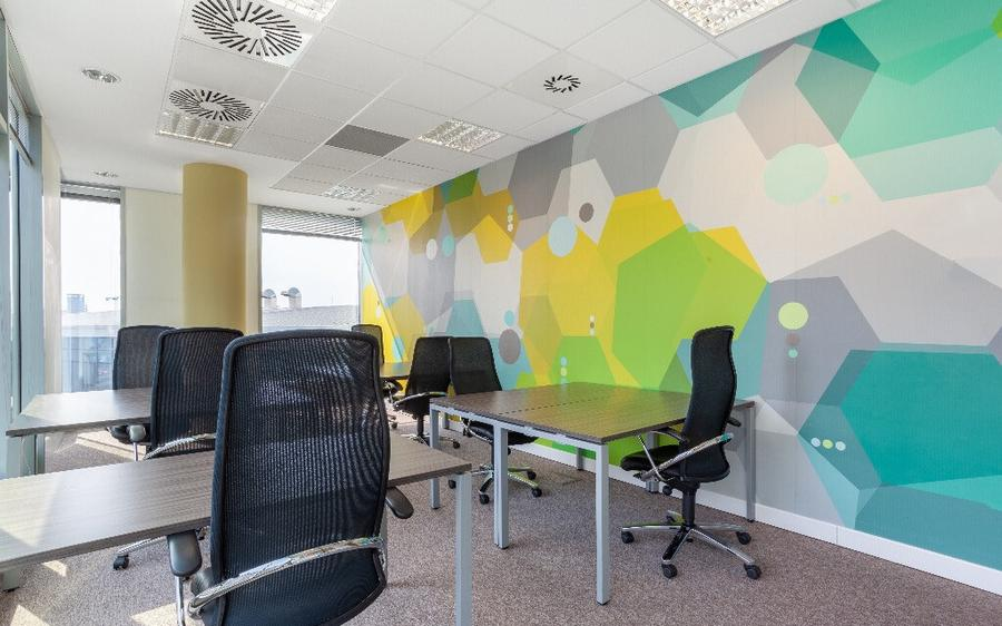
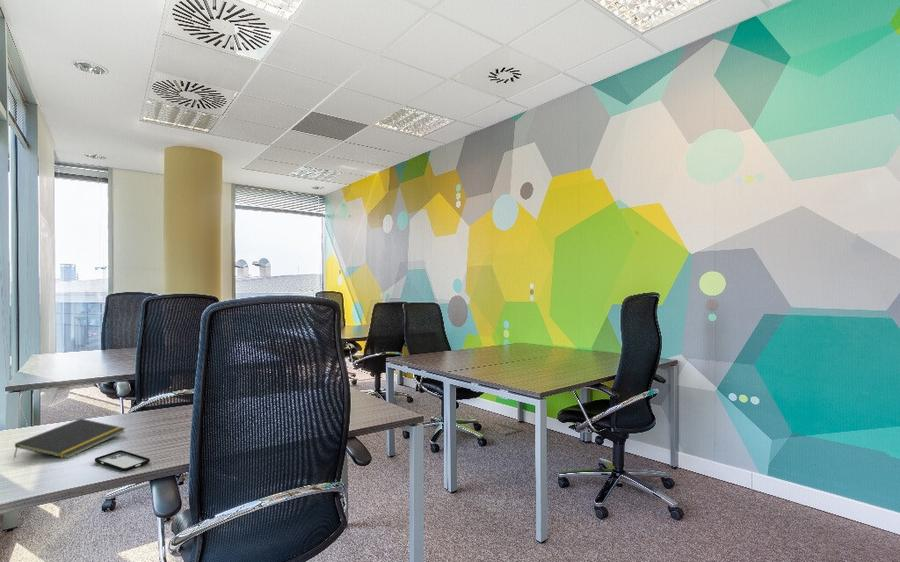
+ smartphone [94,449,151,472]
+ notepad [13,418,126,459]
